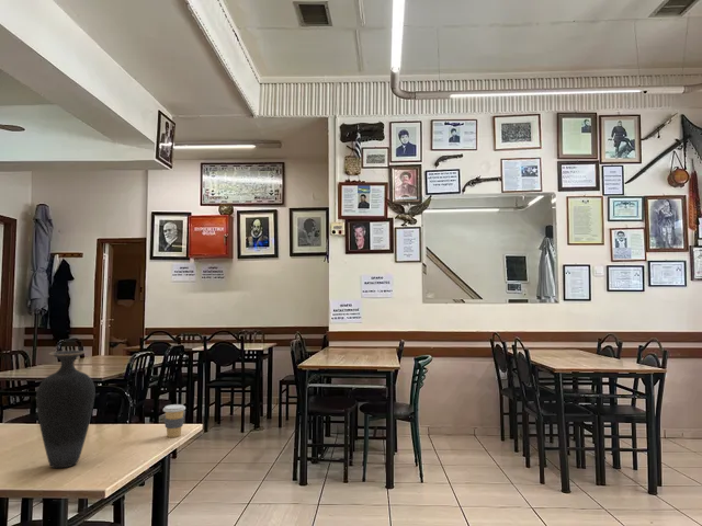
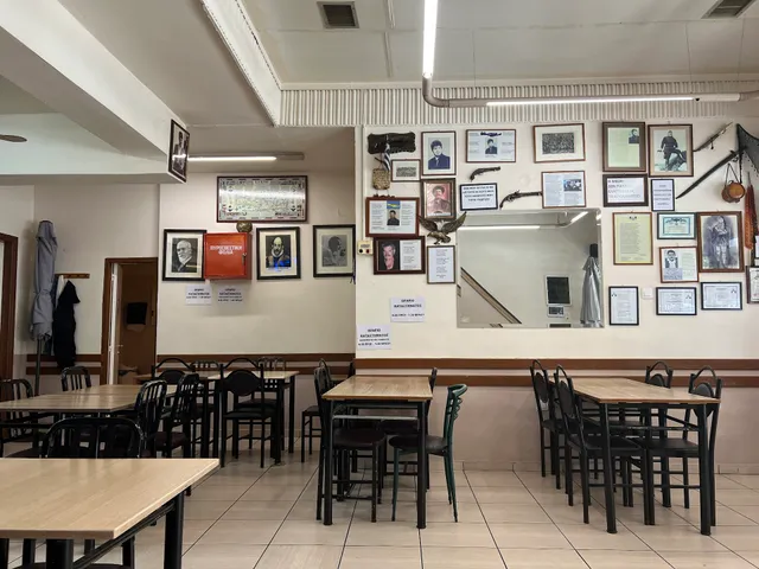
- vase [35,350,97,469]
- coffee cup [162,403,186,438]
